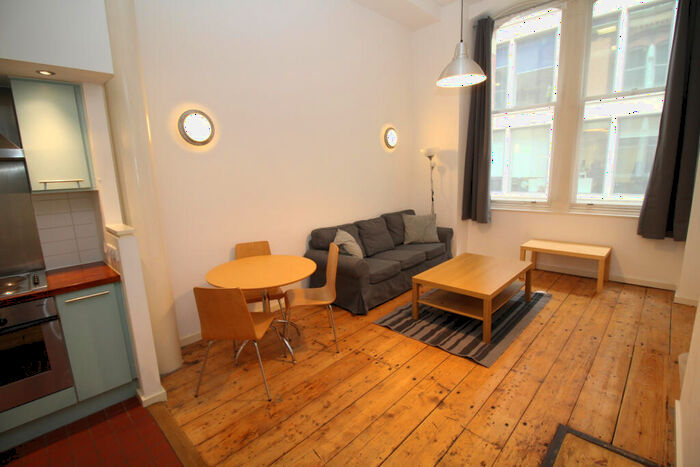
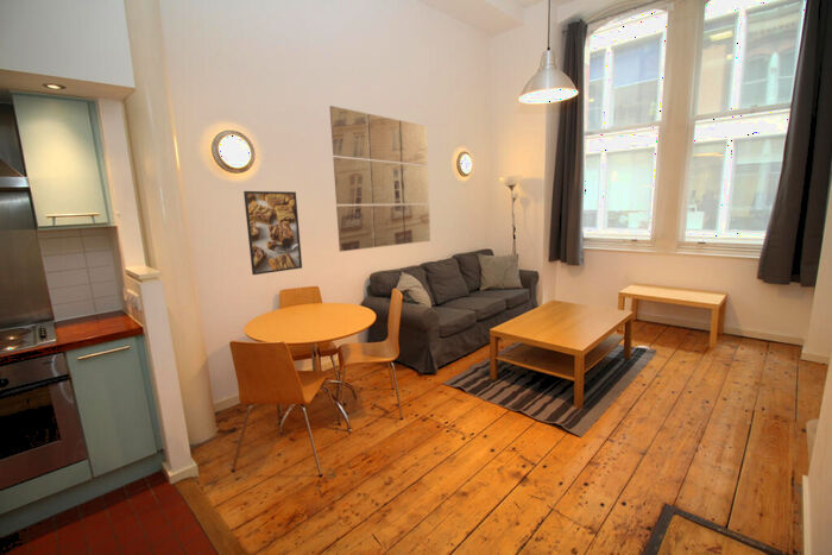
+ wall art [328,105,431,253]
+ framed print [242,190,303,276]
